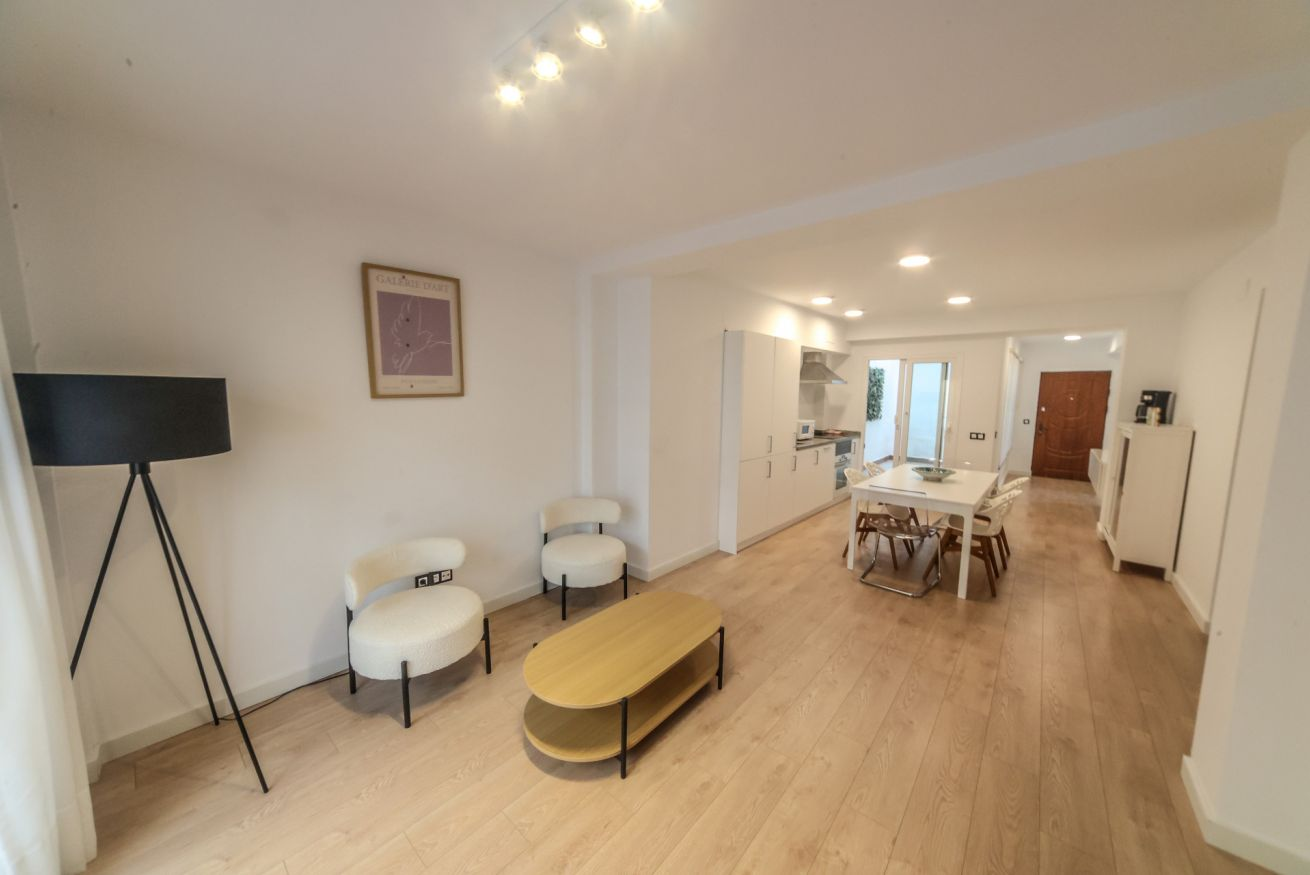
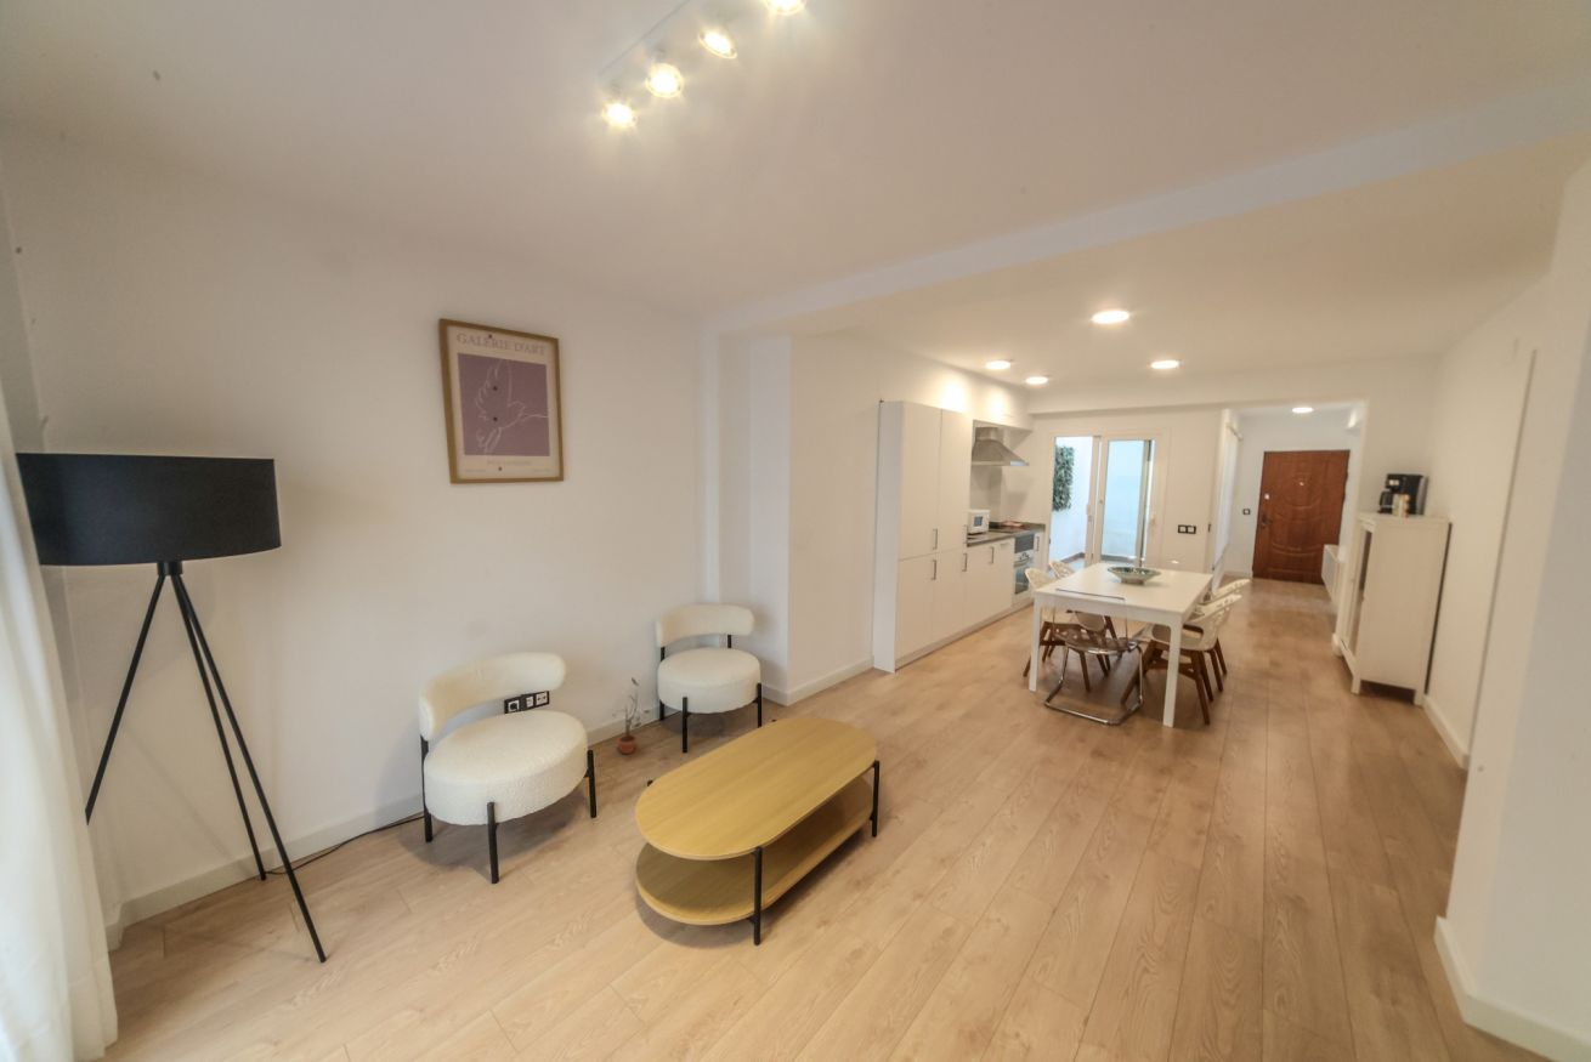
+ potted plant [611,676,652,755]
